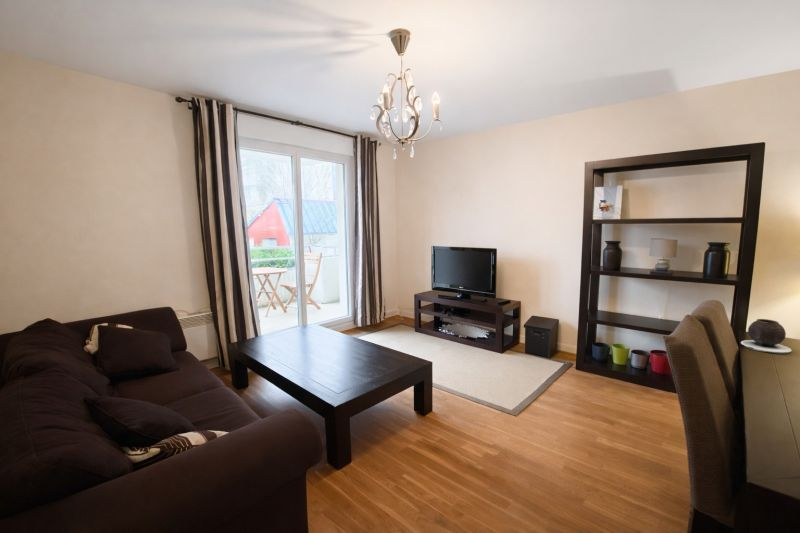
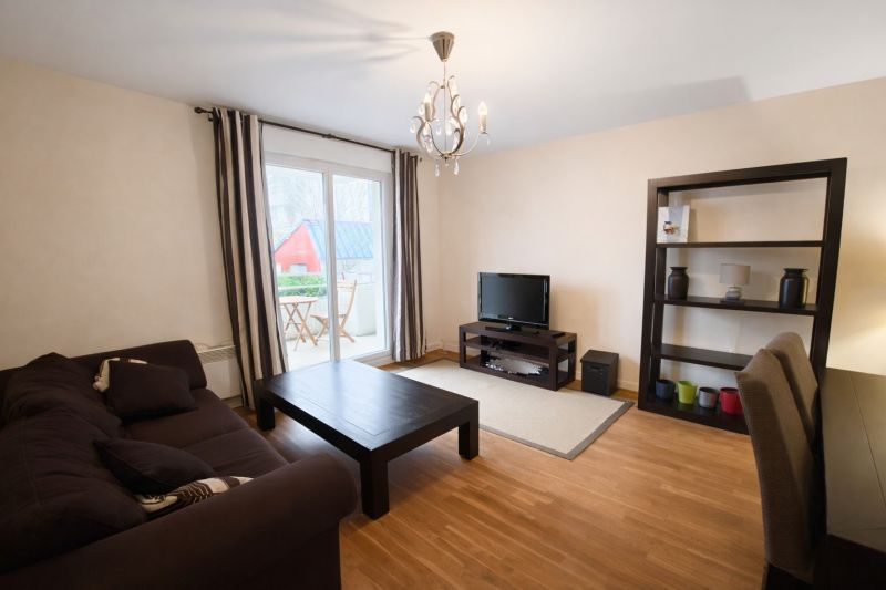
- vase [740,318,793,355]
